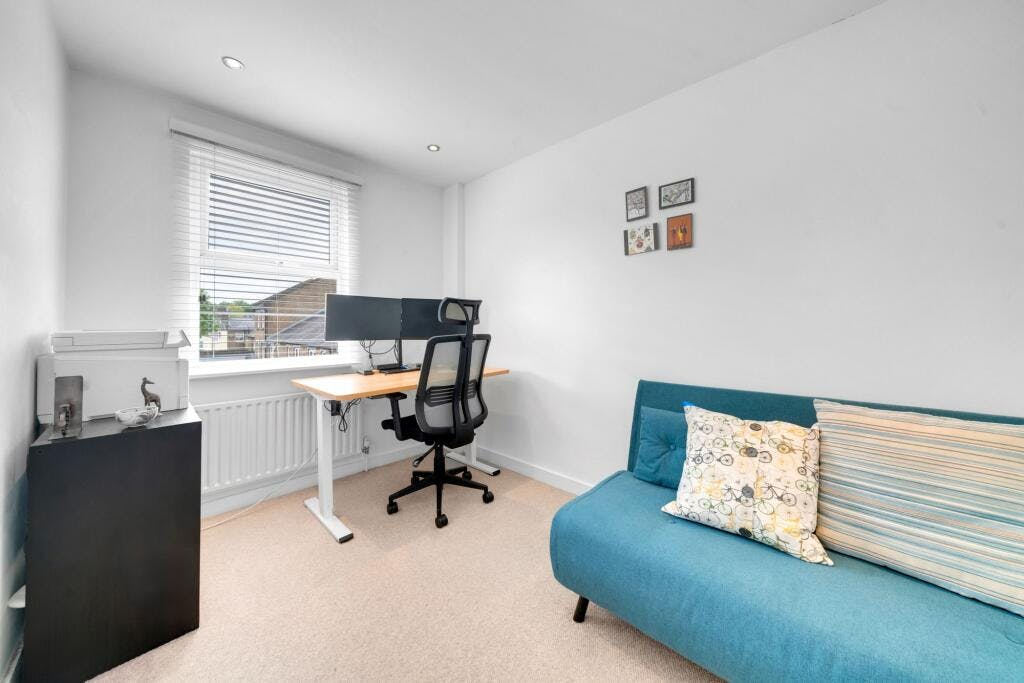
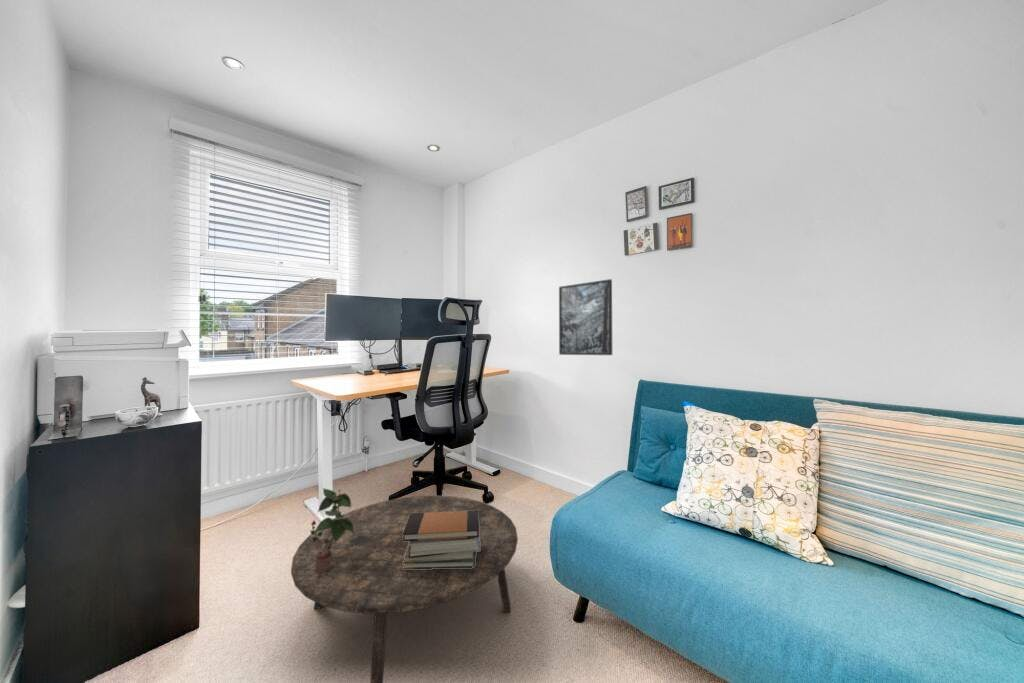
+ coffee table [290,495,519,683]
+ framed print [558,278,613,356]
+ book stack [403,510,480,569]
+ potted plant [309,487,354,572]
